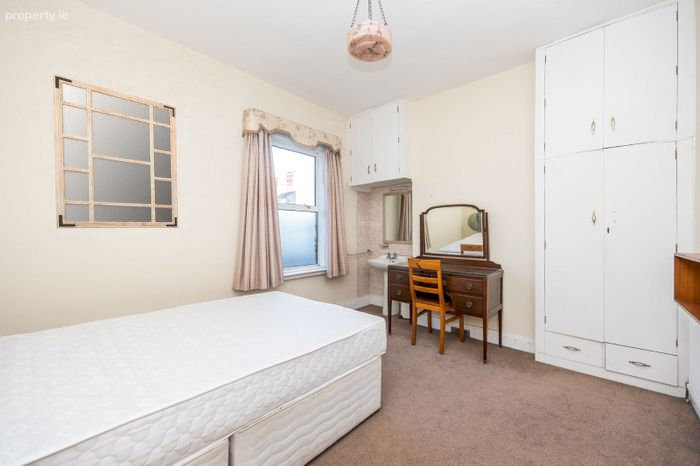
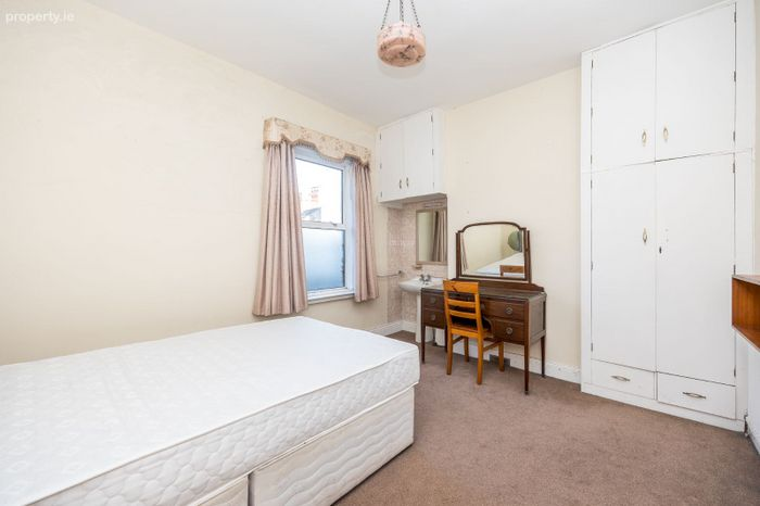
- mirror [52,73,179,229]
